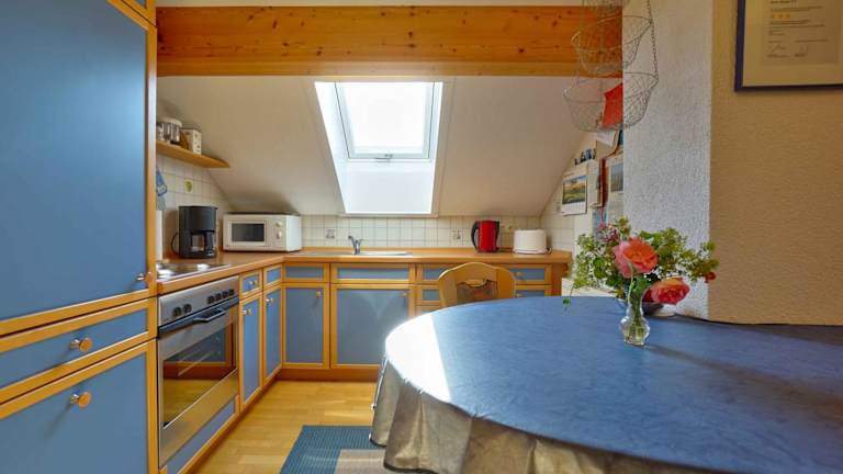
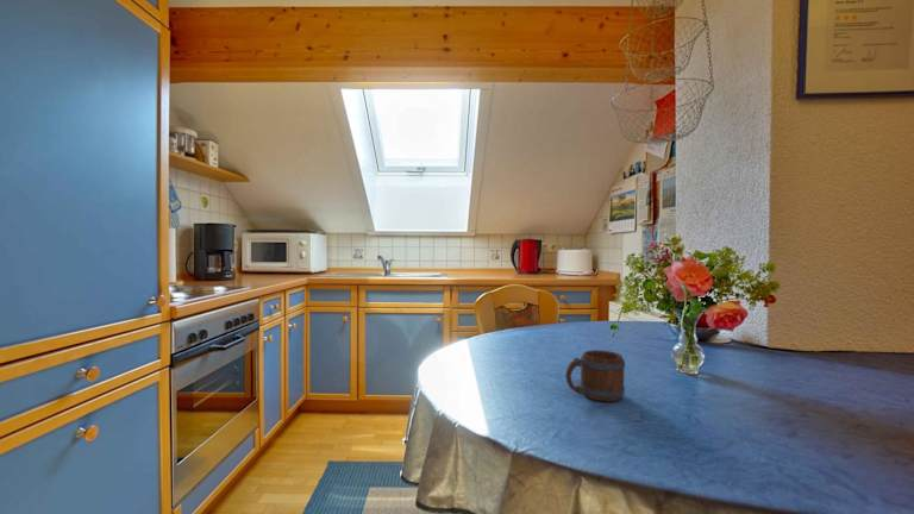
+ mug [564,349,626,402]
